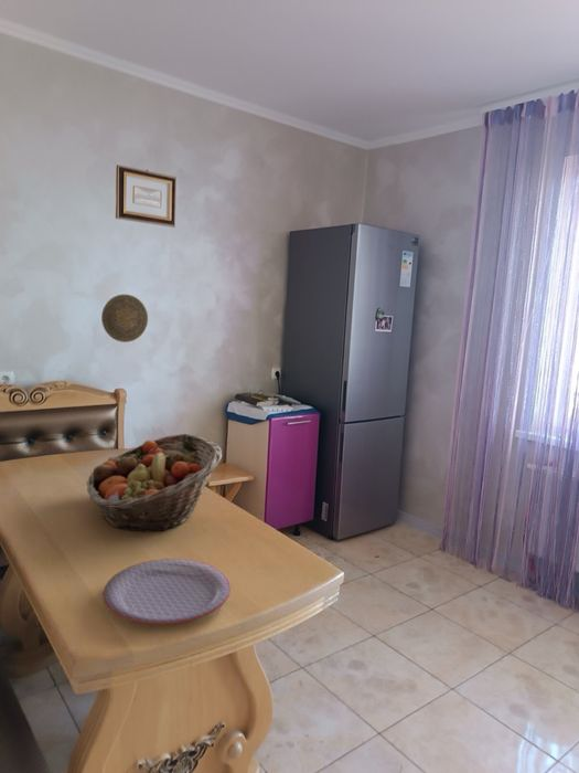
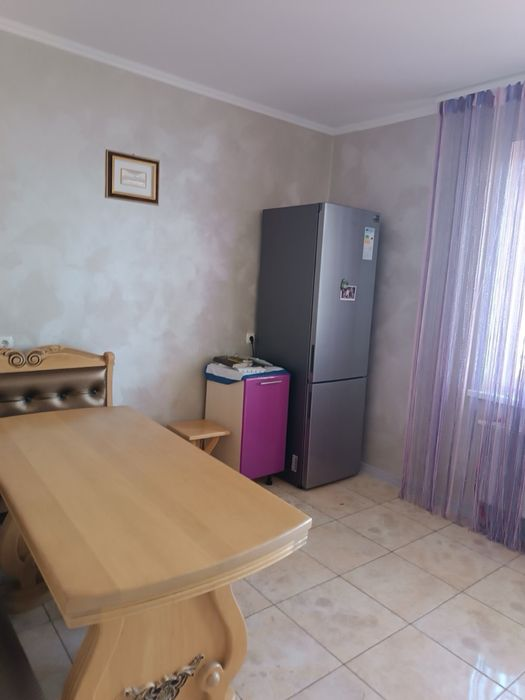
- decorative plate [100,294,149,343]
- plate [103,558,232,625]
- fruit basket [86,433,223,532]
